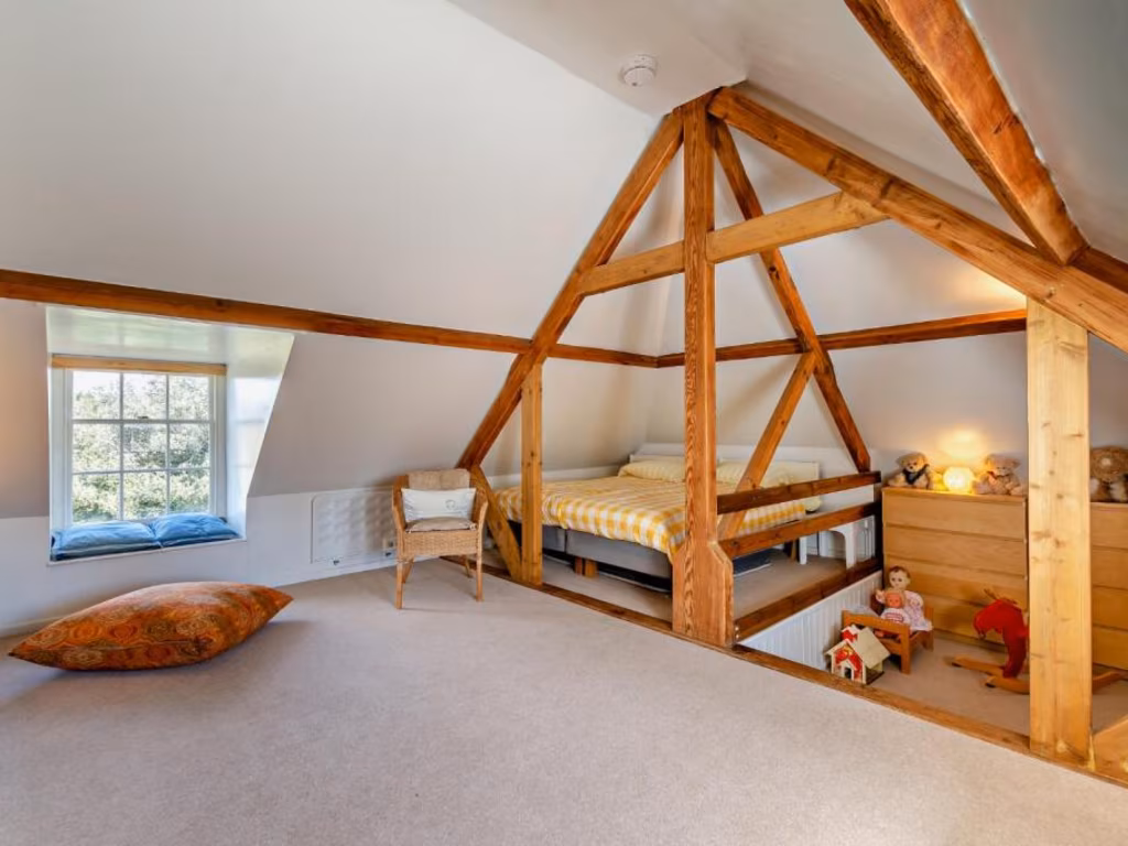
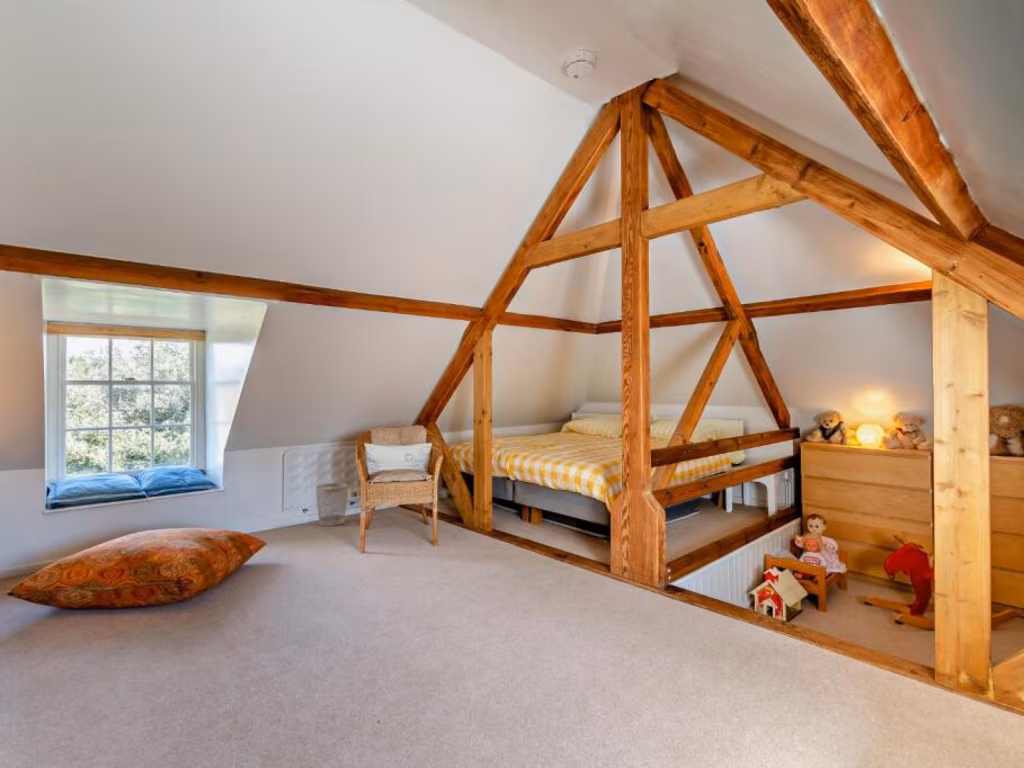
+ wastebasket [315,482,348,527]
